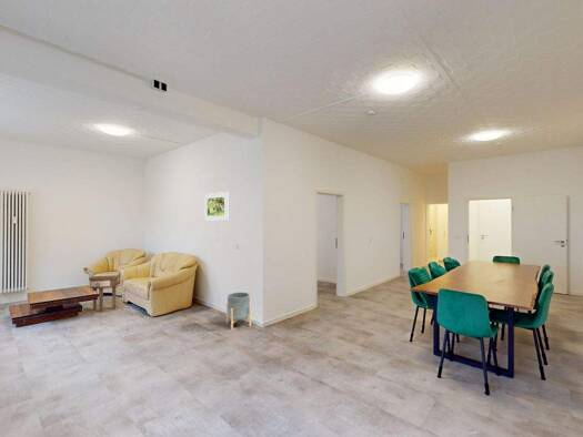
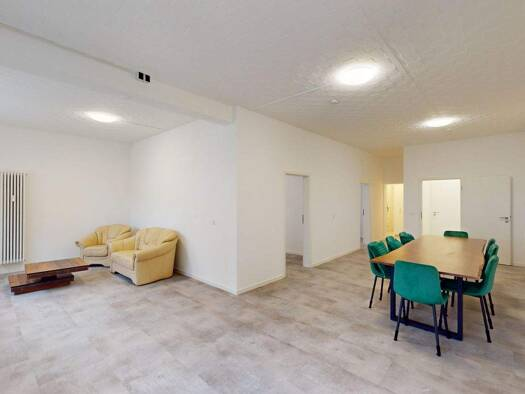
- side table [88,274,120,313]
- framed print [203,191,229,222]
- planter [225,292,252,331]
